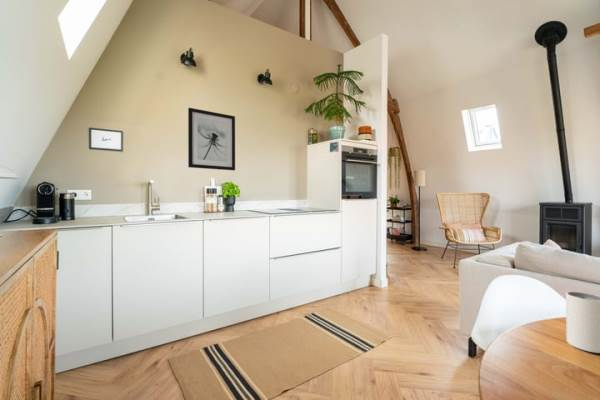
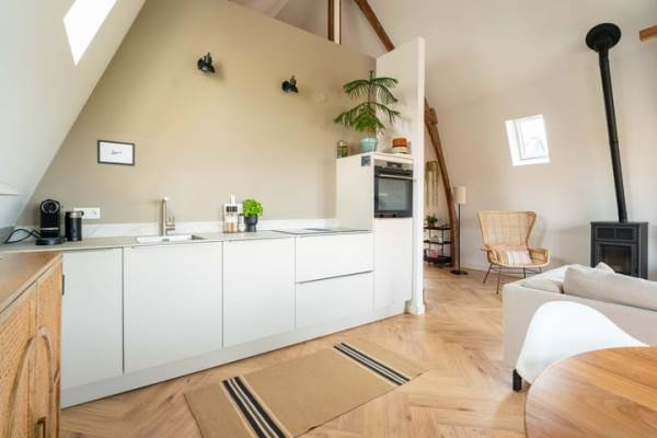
- wall art [187,107,236,171]
- mug [565,290,600,354]
